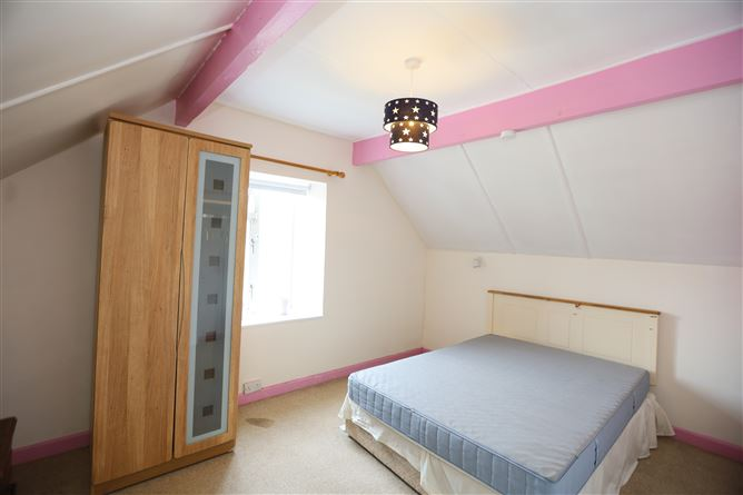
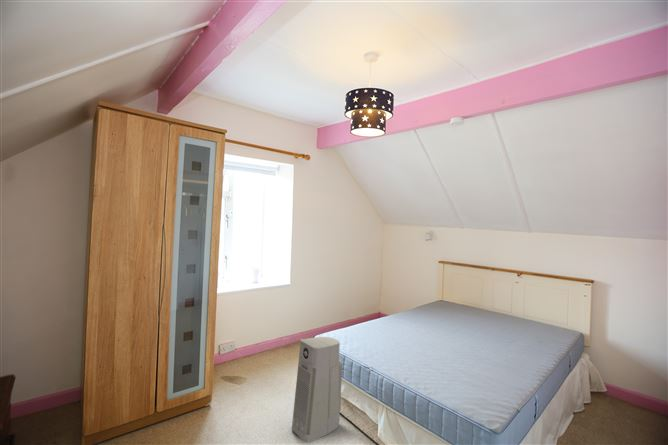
+ air purifier [291,336,343,444]
